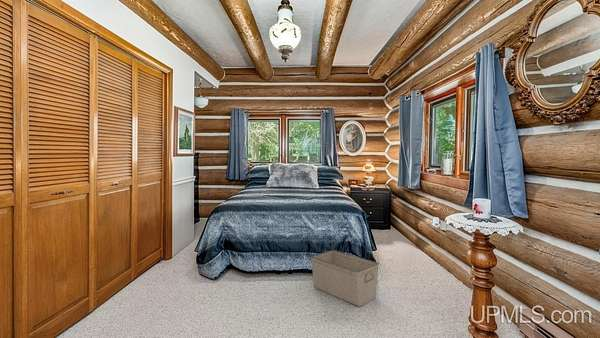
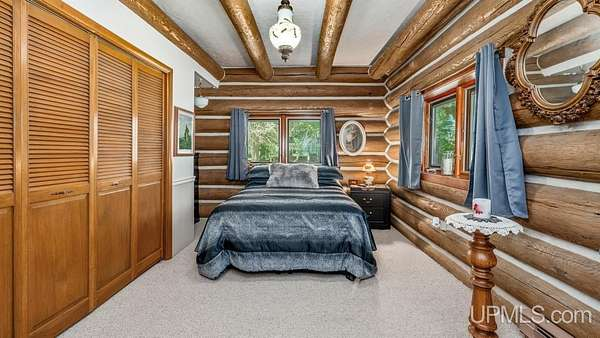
- storage bin [310,249,380,307]
